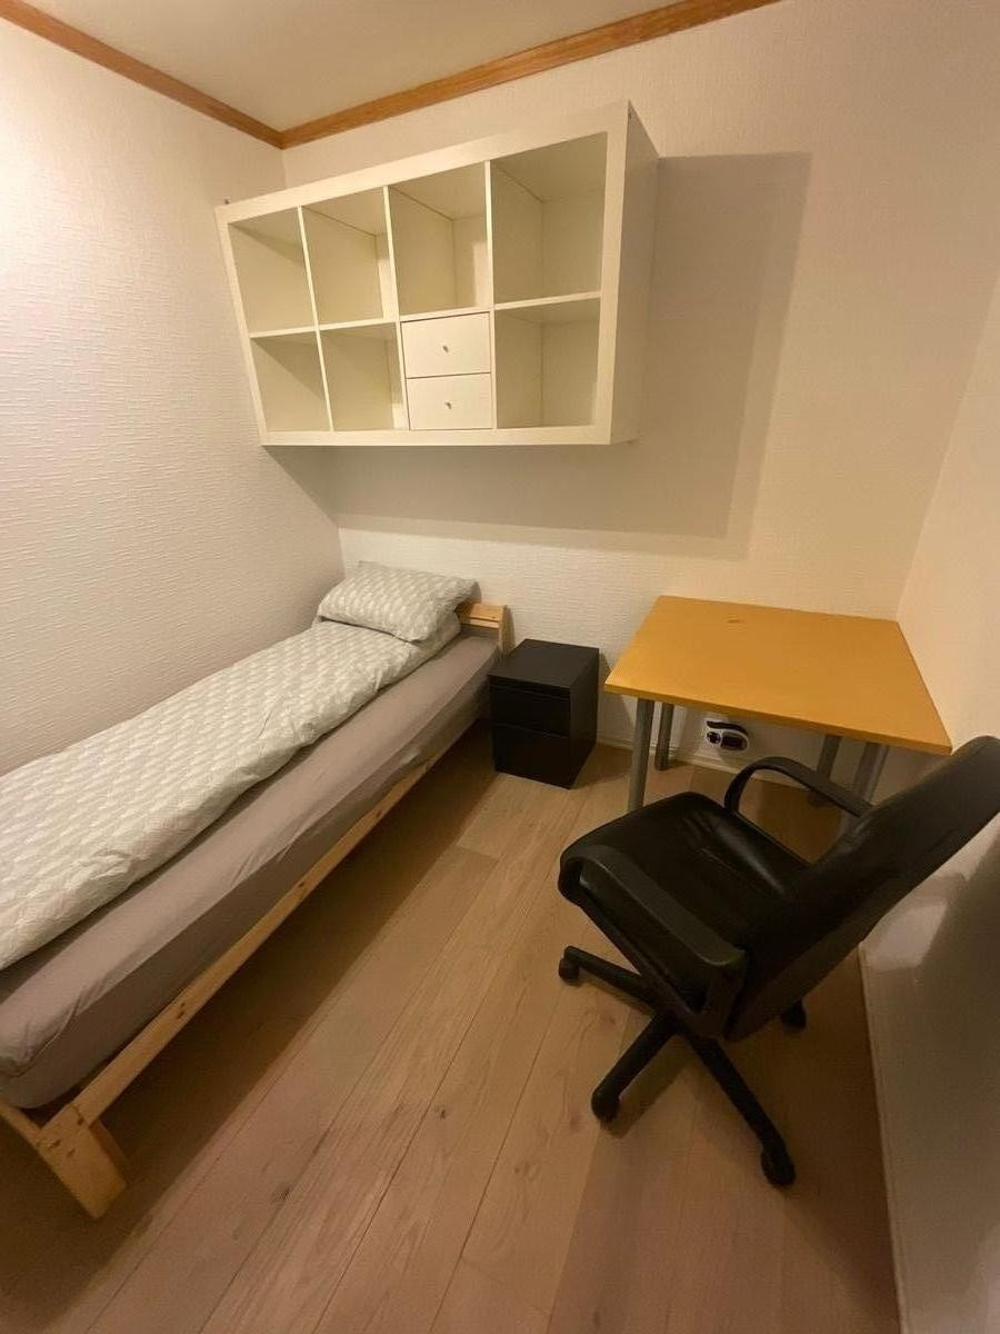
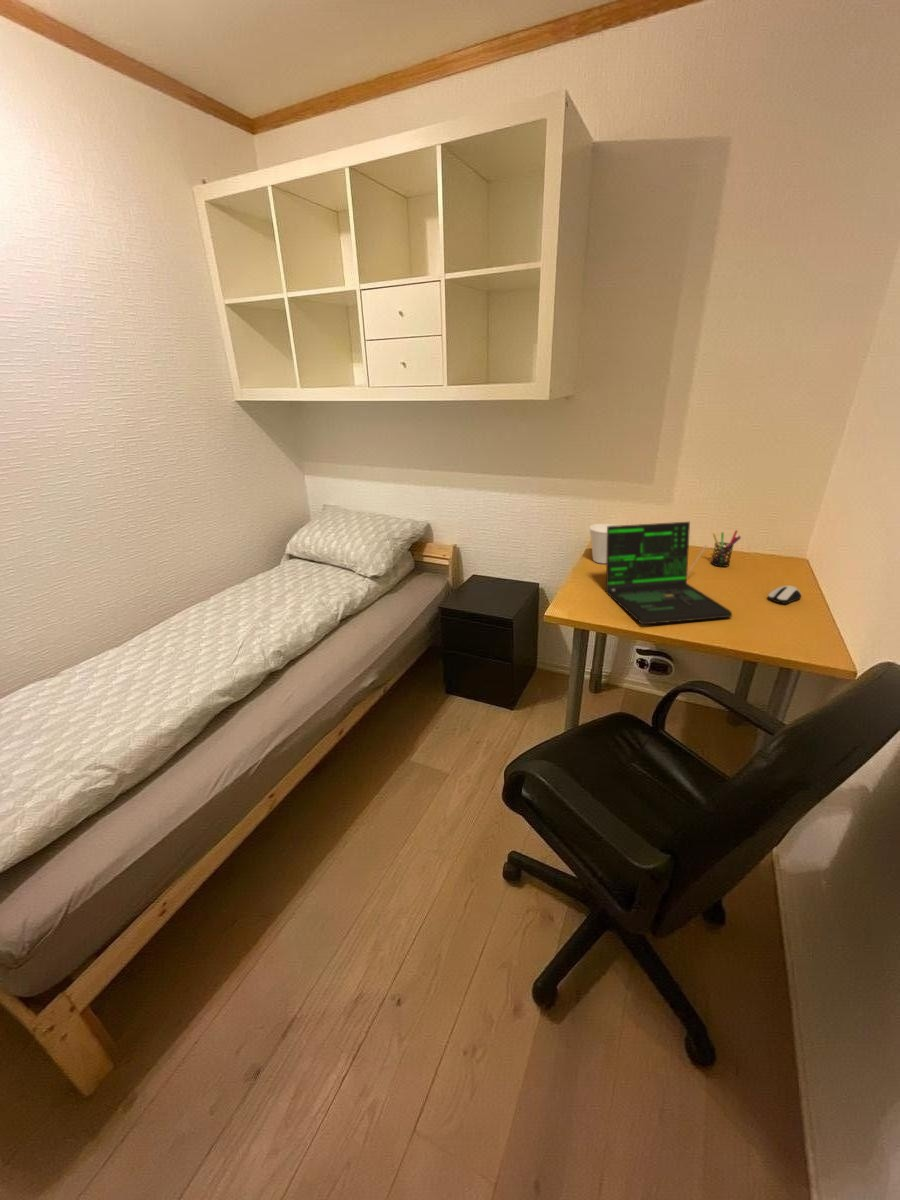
+ cup [588,523,618,564]
+ laptop [605,521,733,626]
+ computer mouse [767,585,803,605]
+ pen holder [710,529,742,568]
